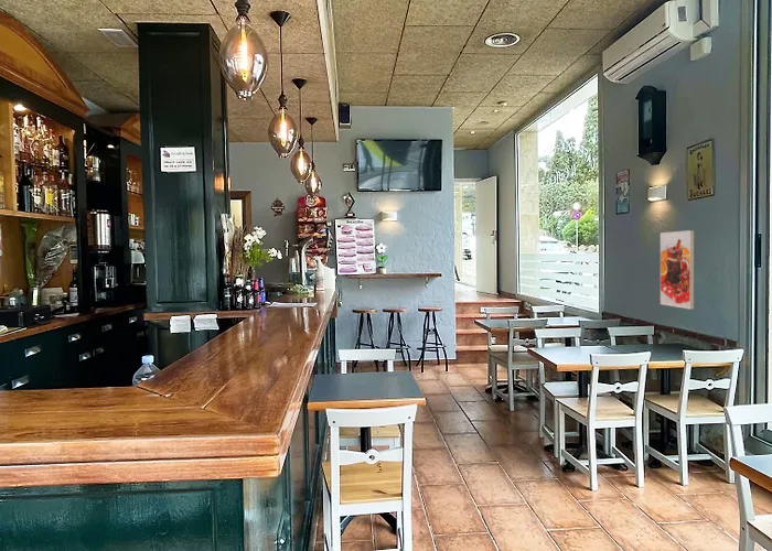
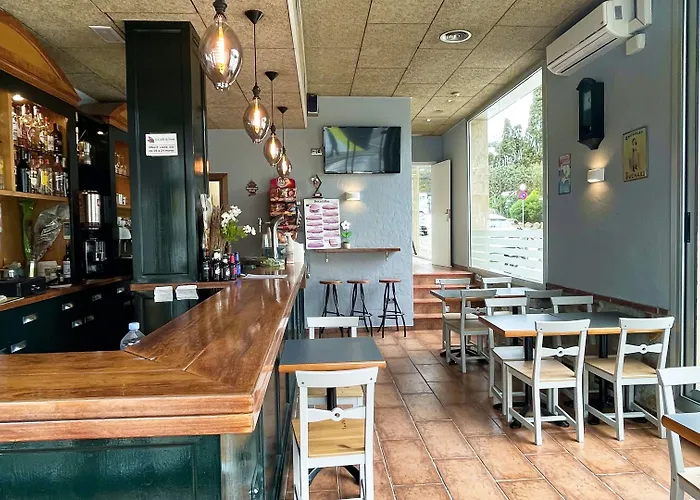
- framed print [660,229,695,310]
